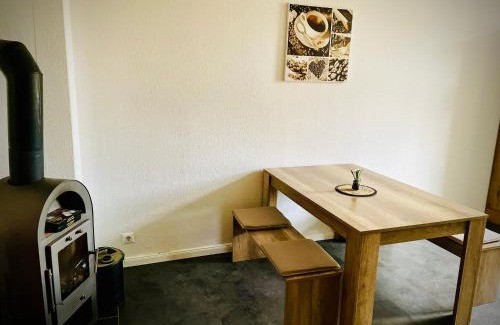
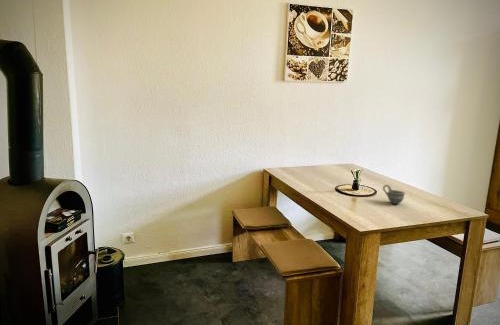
+ cup [382,184,406,205]
